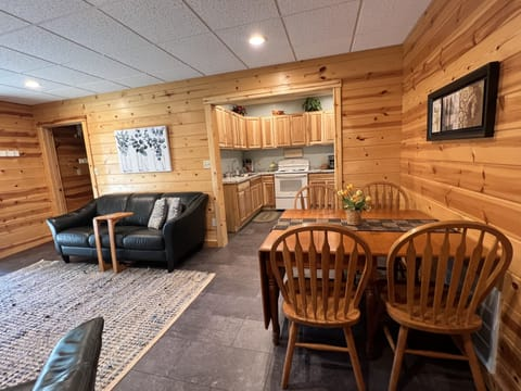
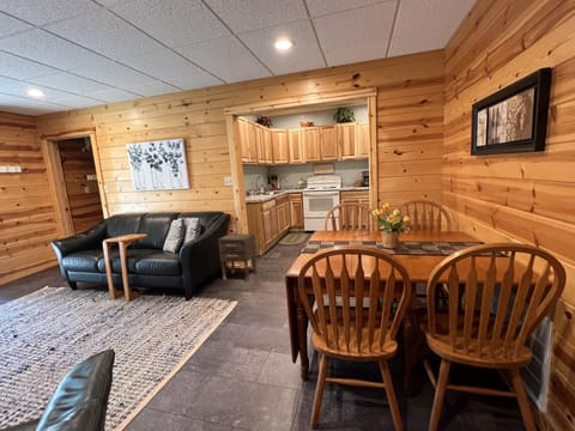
+ nightstand [217,233,258,283]
